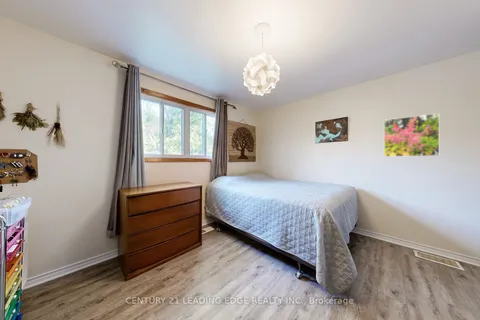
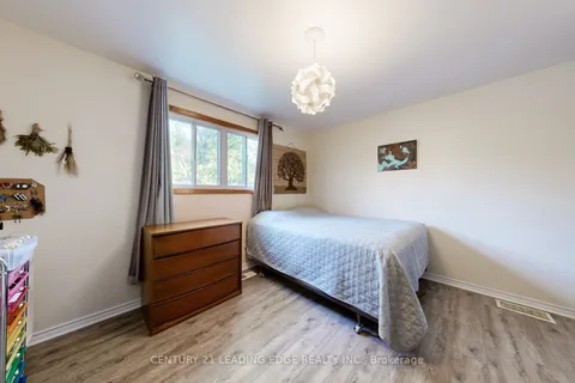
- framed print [383,112,440,158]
